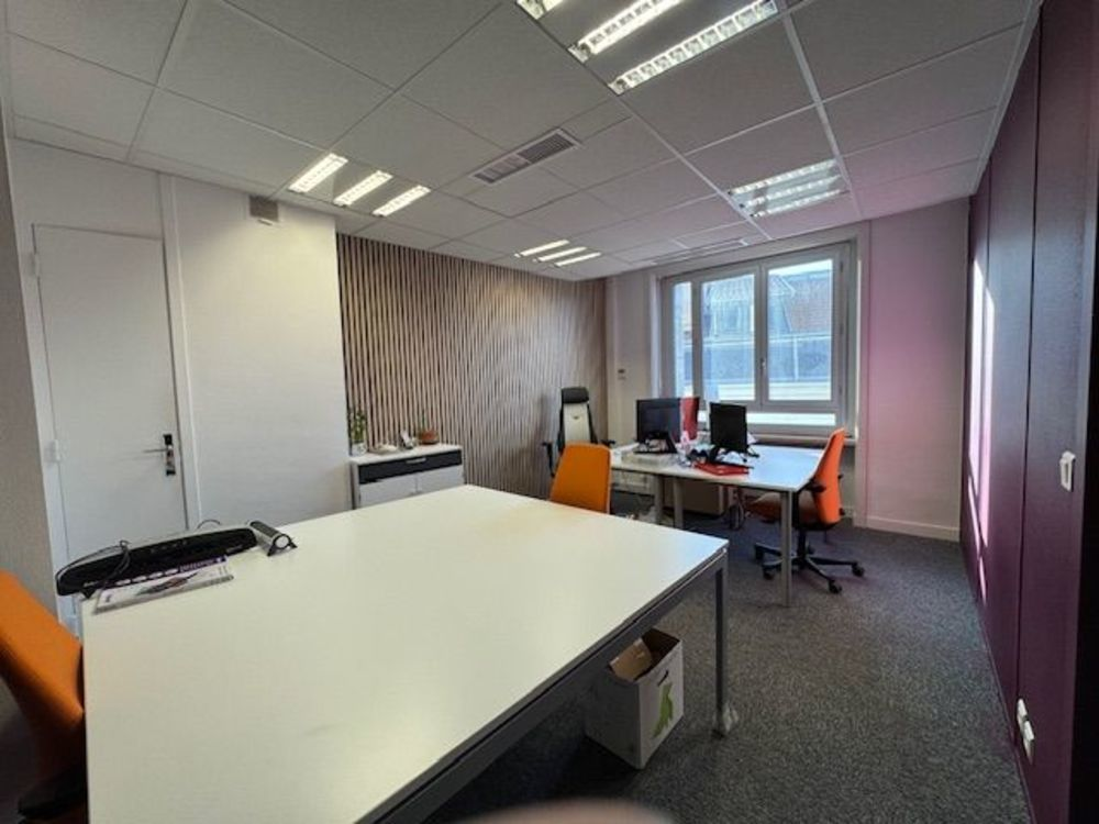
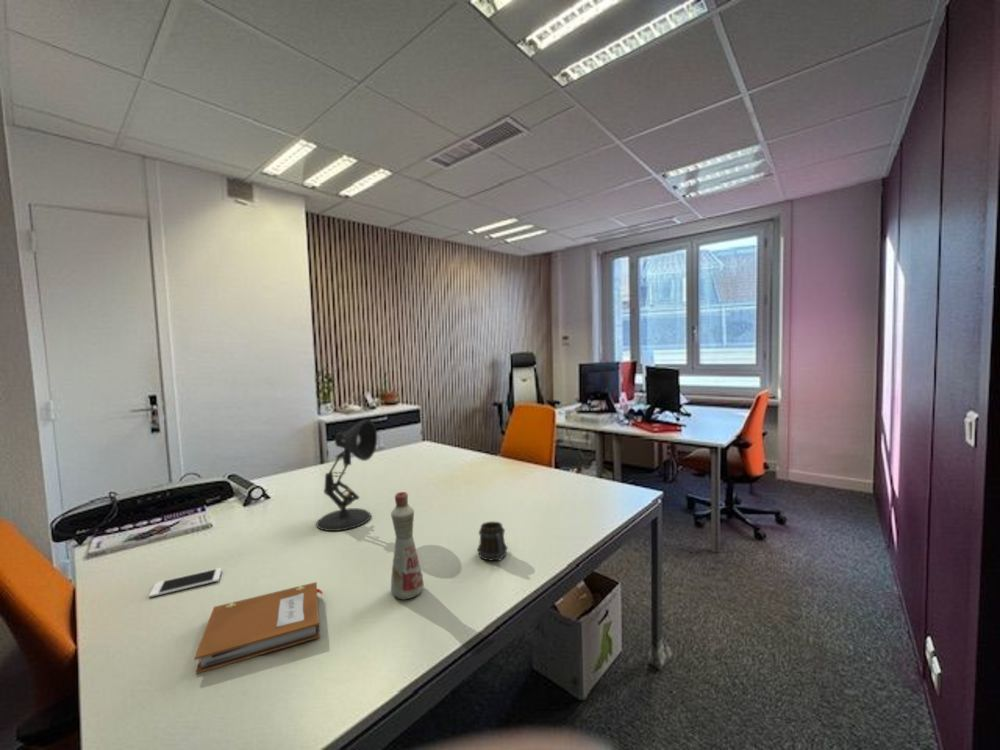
+ cell phone [148,567,223,598]
+ notebook [193,581,324,675]
+ bottle [390,491,425,601]
+ desk lamp [315,418,378,532]
+ mug [476,520,508,562]
